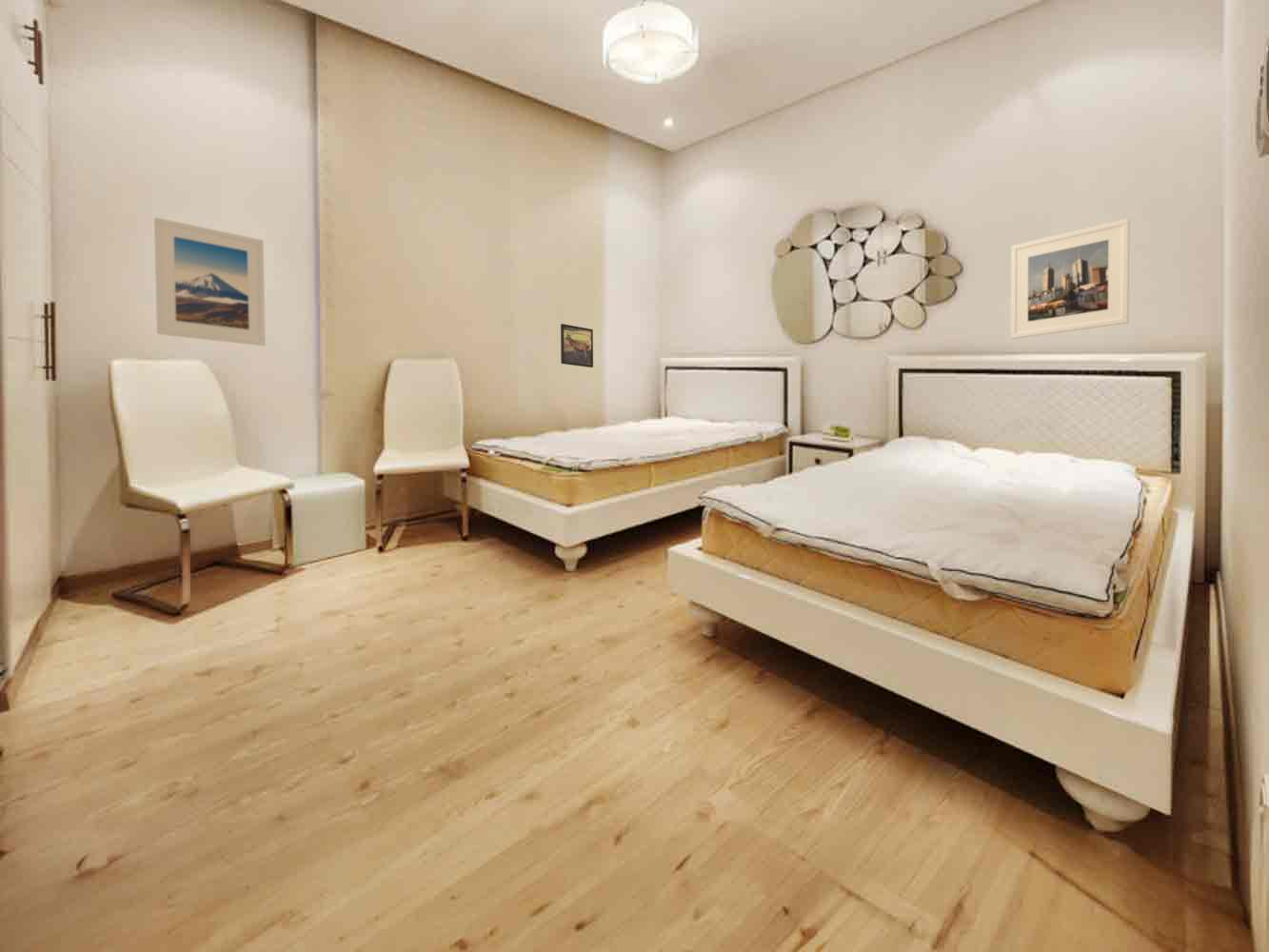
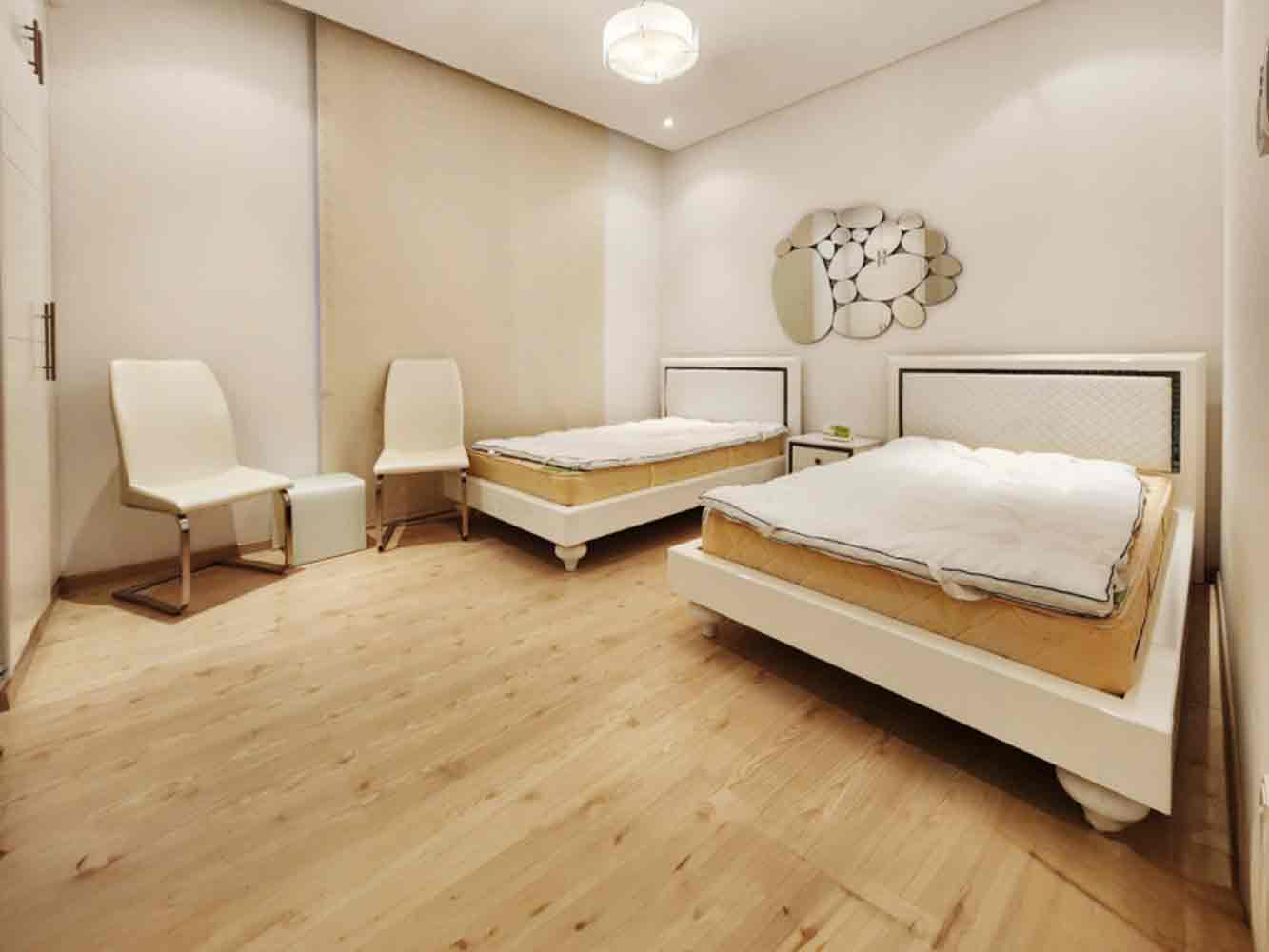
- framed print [153,216,267,347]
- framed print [560,323,594,368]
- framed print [1010,218,1130,340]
